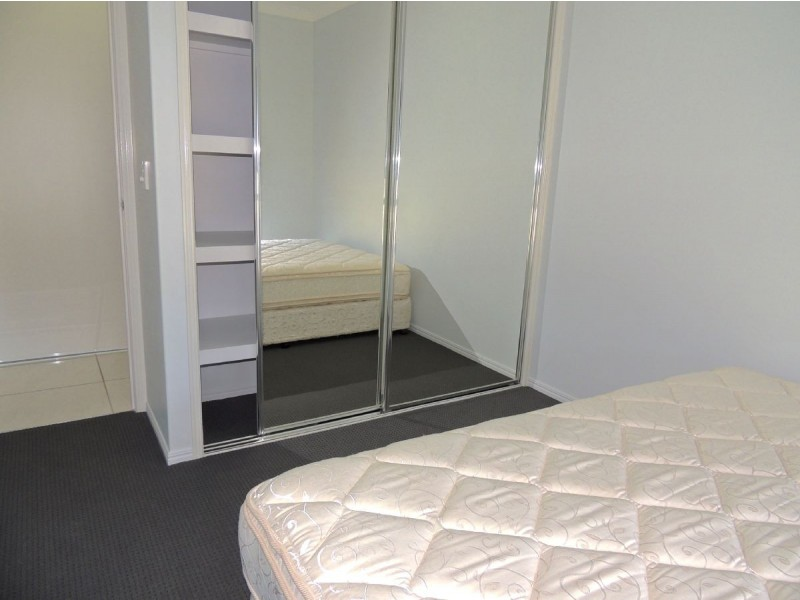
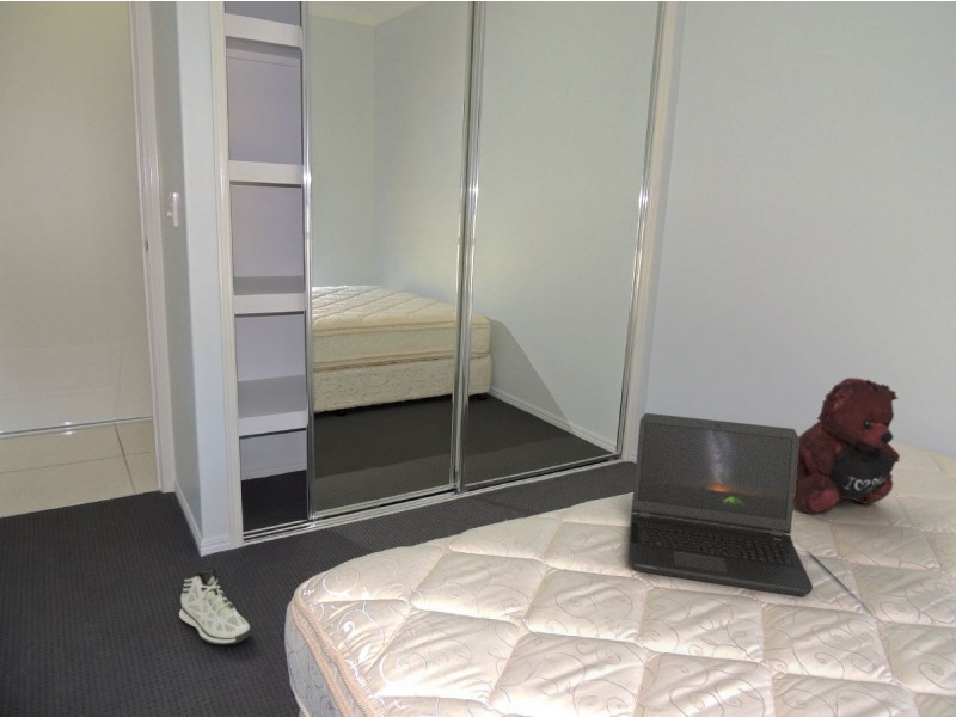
+ sneaker [178,566,252,646]
+ laptop computer [627,412,814,598]
+ teddy bear [793,376,901,516]
